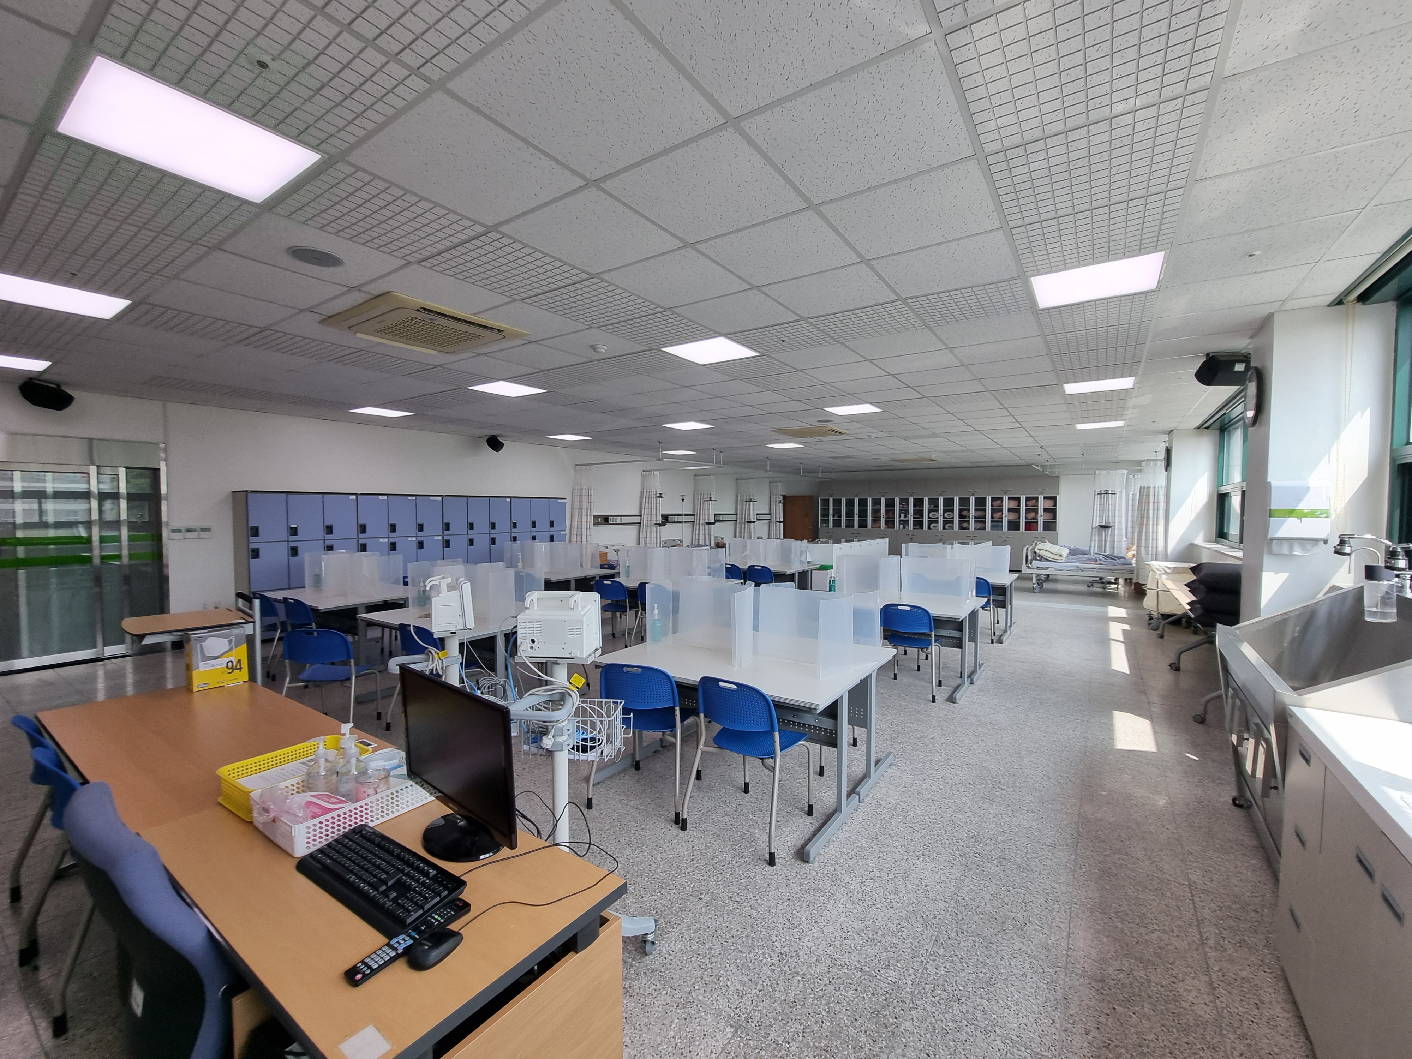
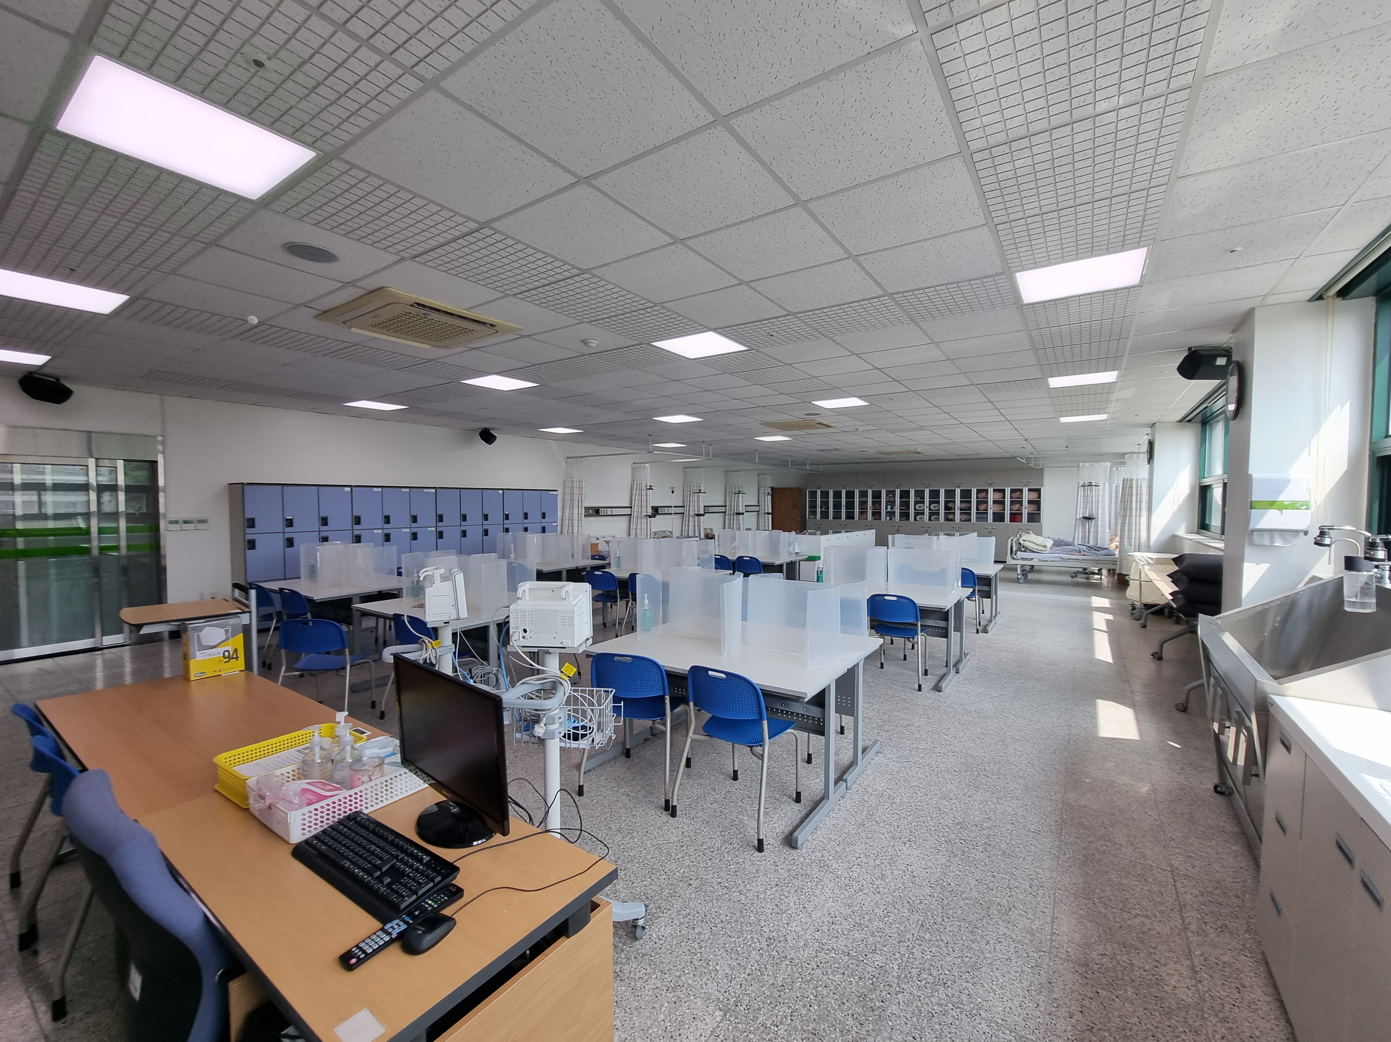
+ smoke detector [246,315,258,325]
